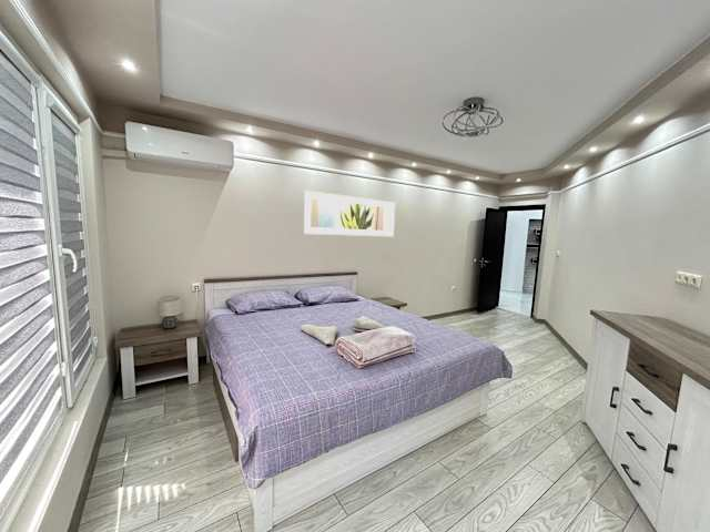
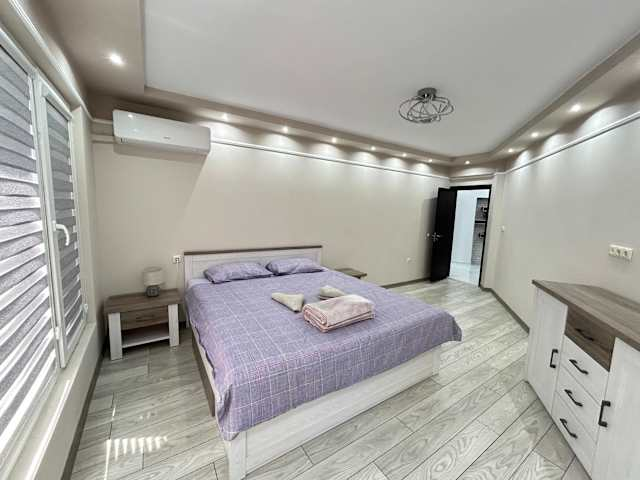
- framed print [303,190,396,237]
